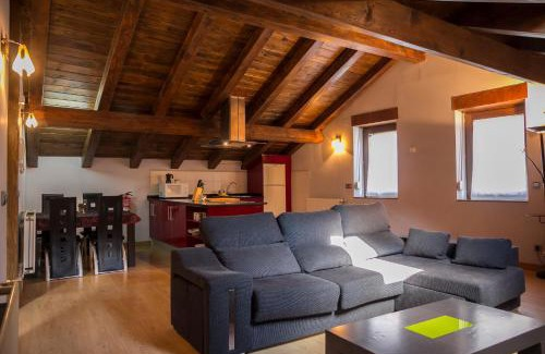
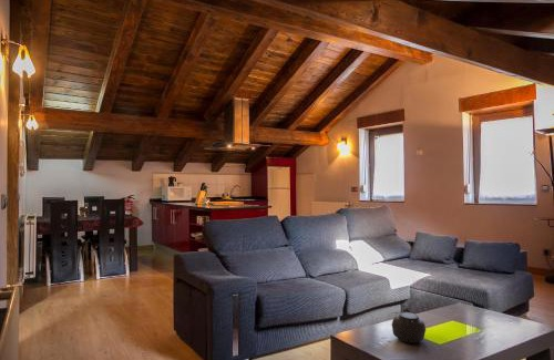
+ teapot [391,307,427,344]
